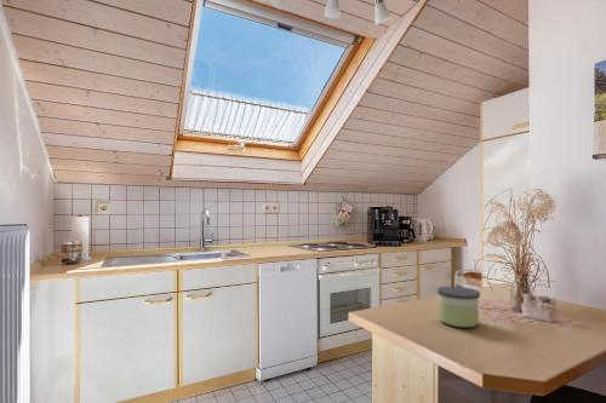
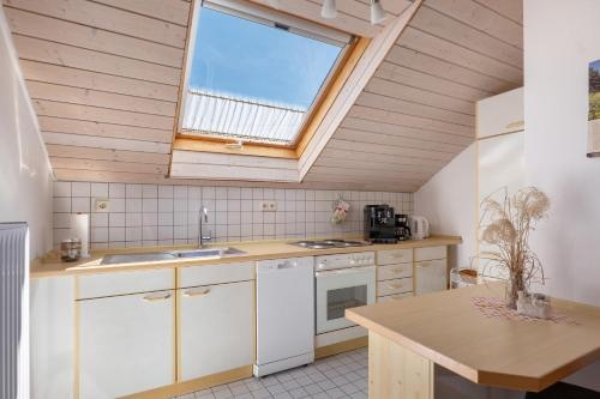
- candle [436,286,481,328]
